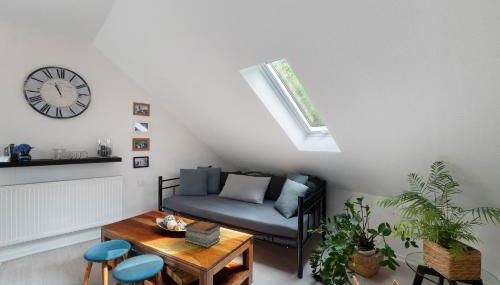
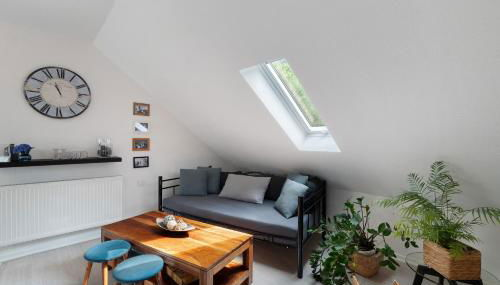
- book stack [182,219,222,249]
